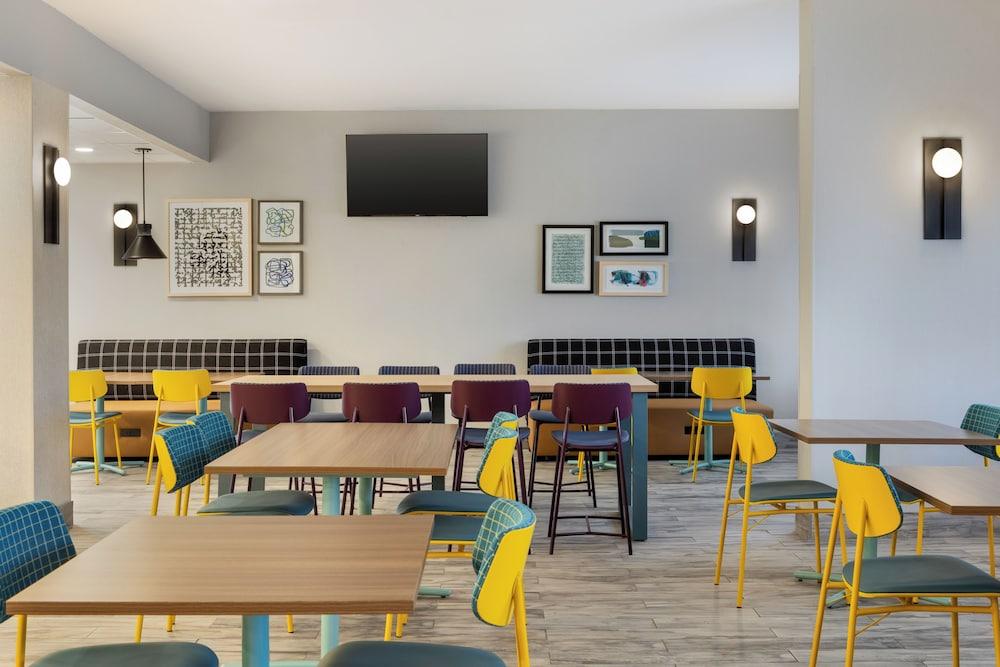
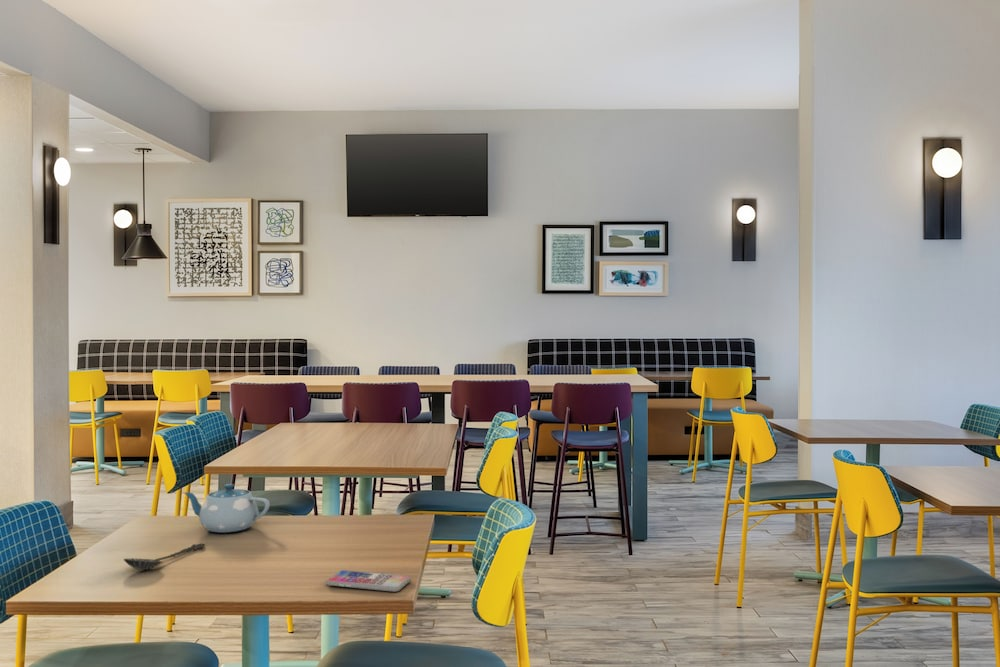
+ chinaware [183,483,271,534]
+ spoon [122,543,206,571]
+ smartphone [325,569,412,593]
